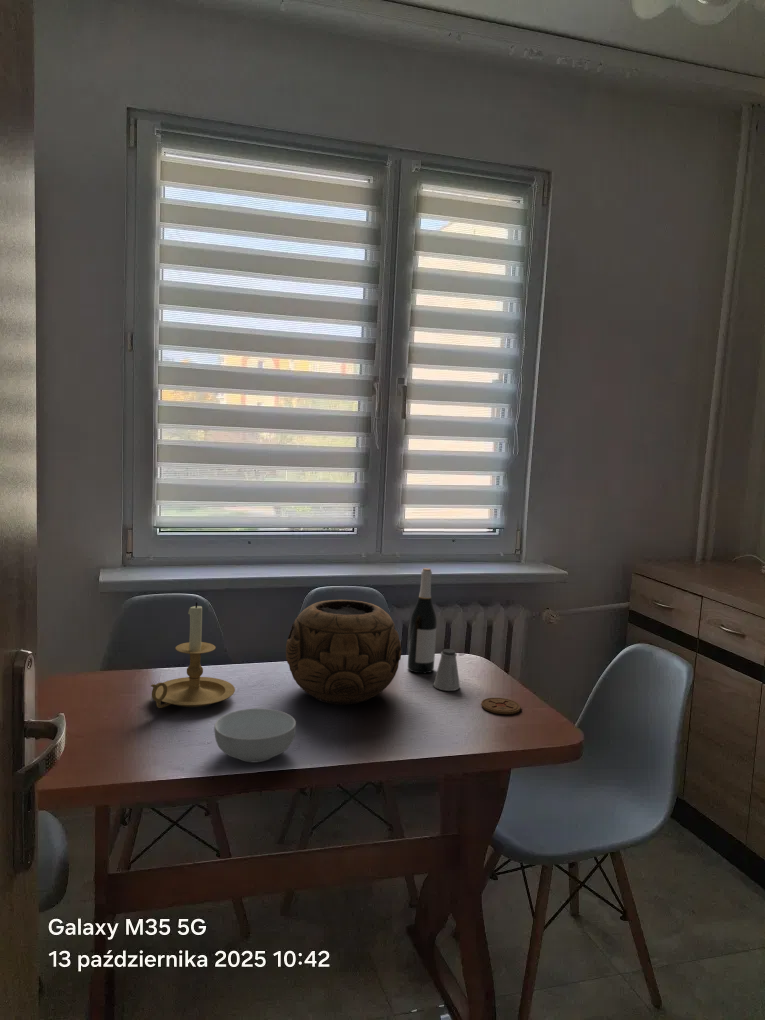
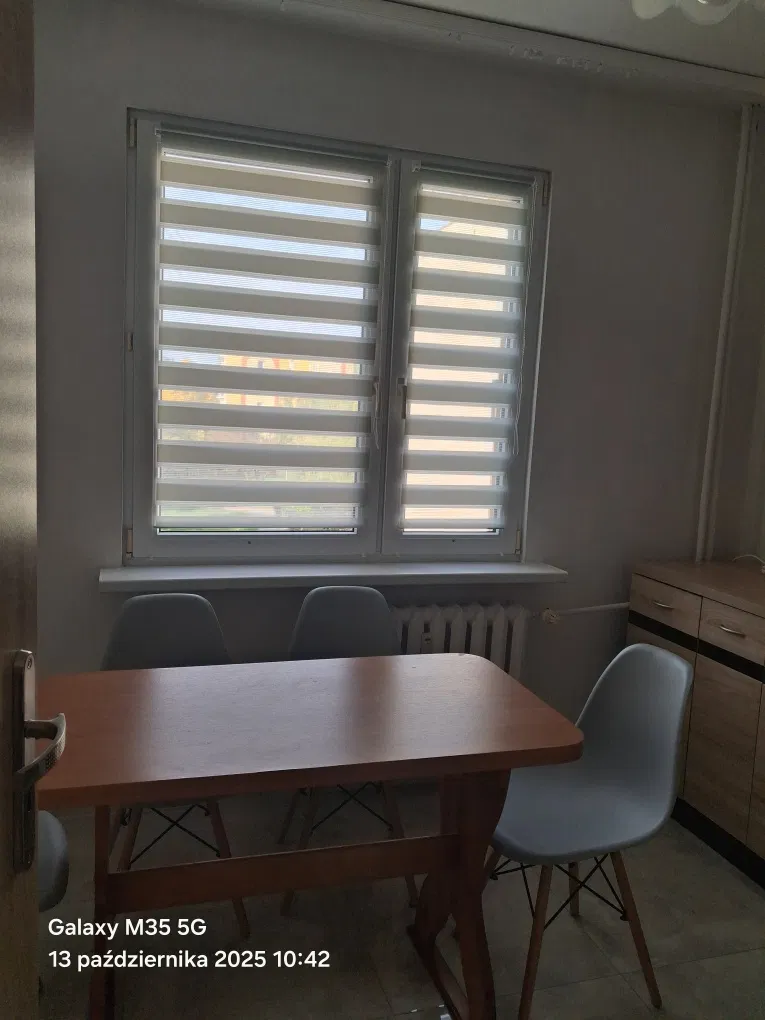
- saltshaker [432,648,461,692]
- wine bottle [407,567,438,674]
- cereal bowl [213,708,297,763]
- candle holder [150,601,236,709]
- coaster [480,697,522,715]
- decorative bowl [285,599,402,706]
